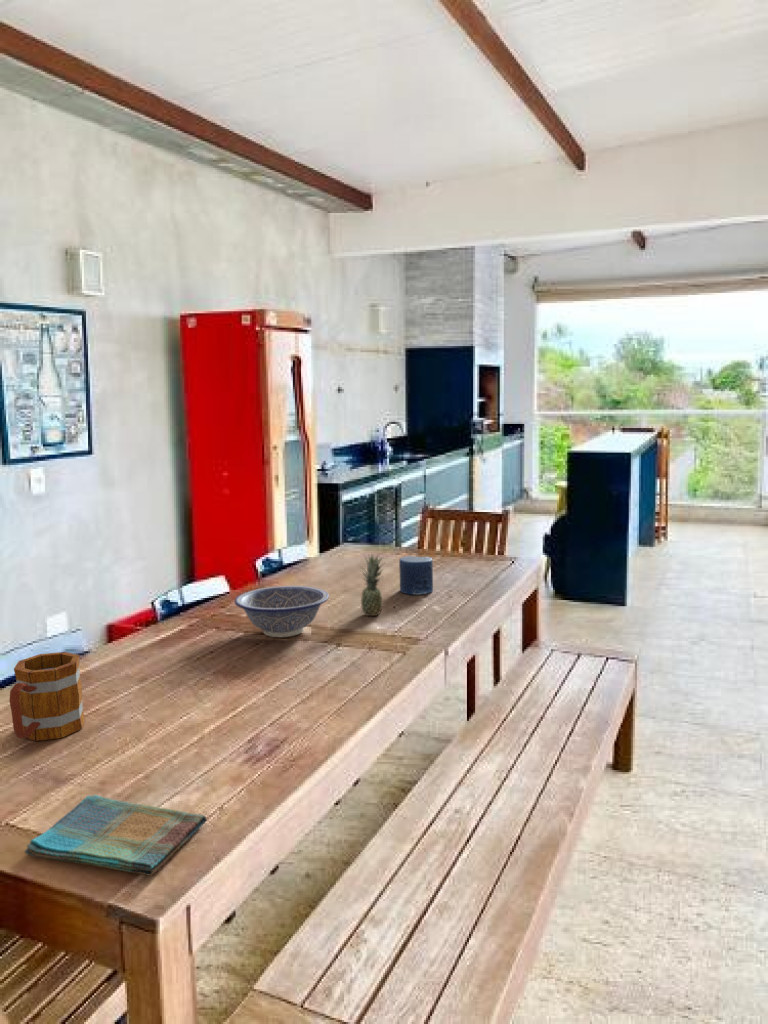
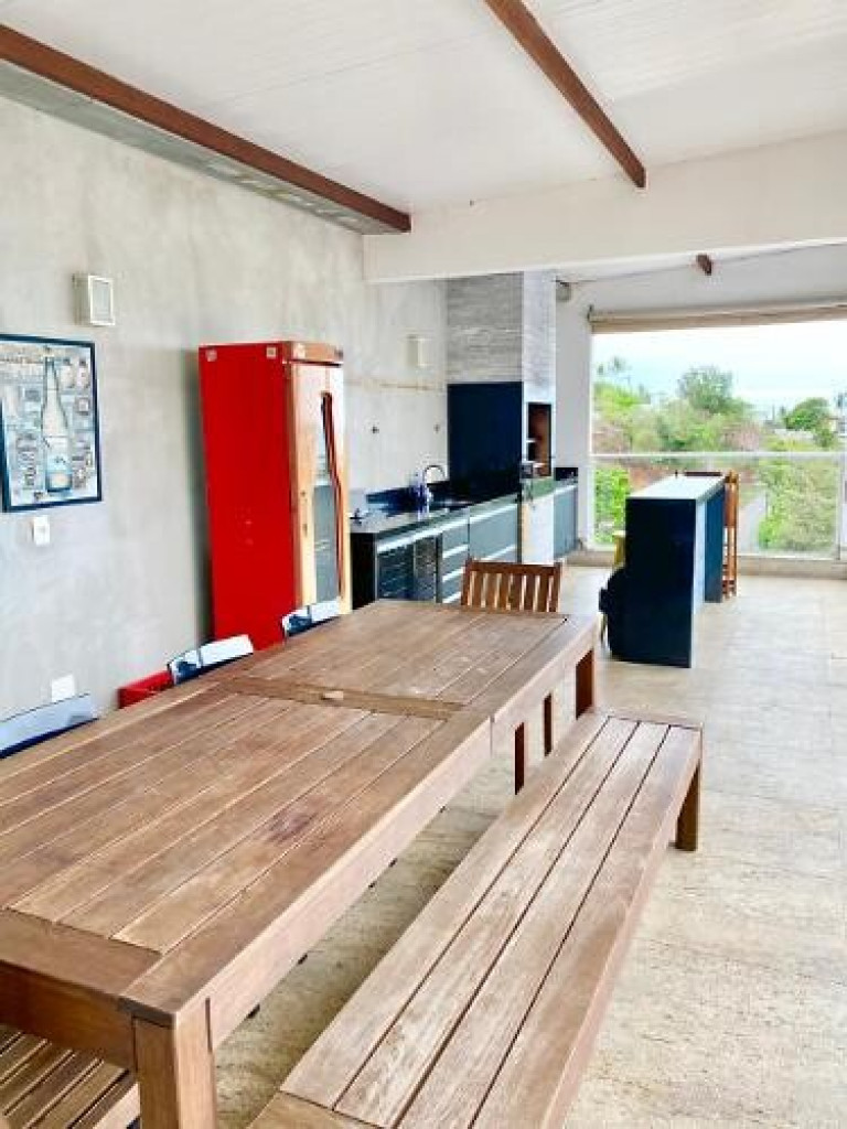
- mug [8,651,86,742]
- dish towel [24,794,208,877]
- candle [398,555,434,596]
- fruit [360,552,385,617]
- decorative bowl [233,585,330,638]
